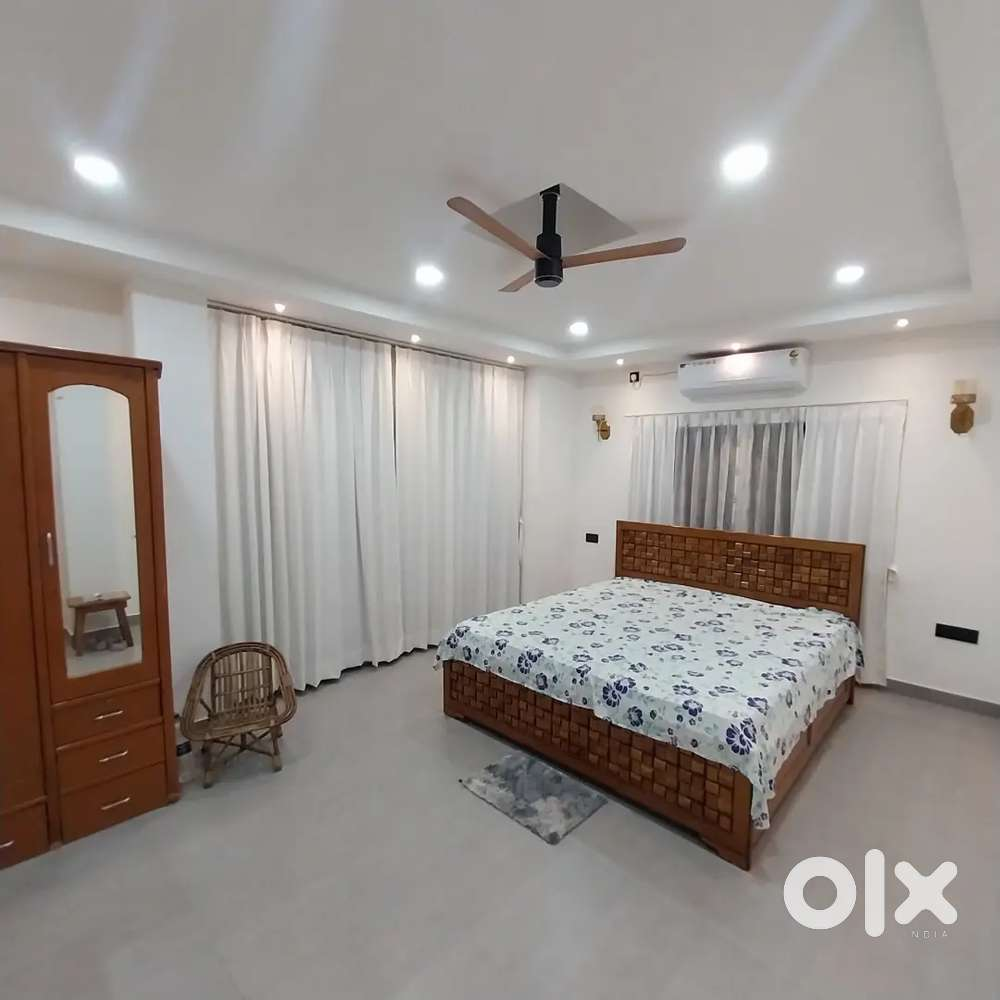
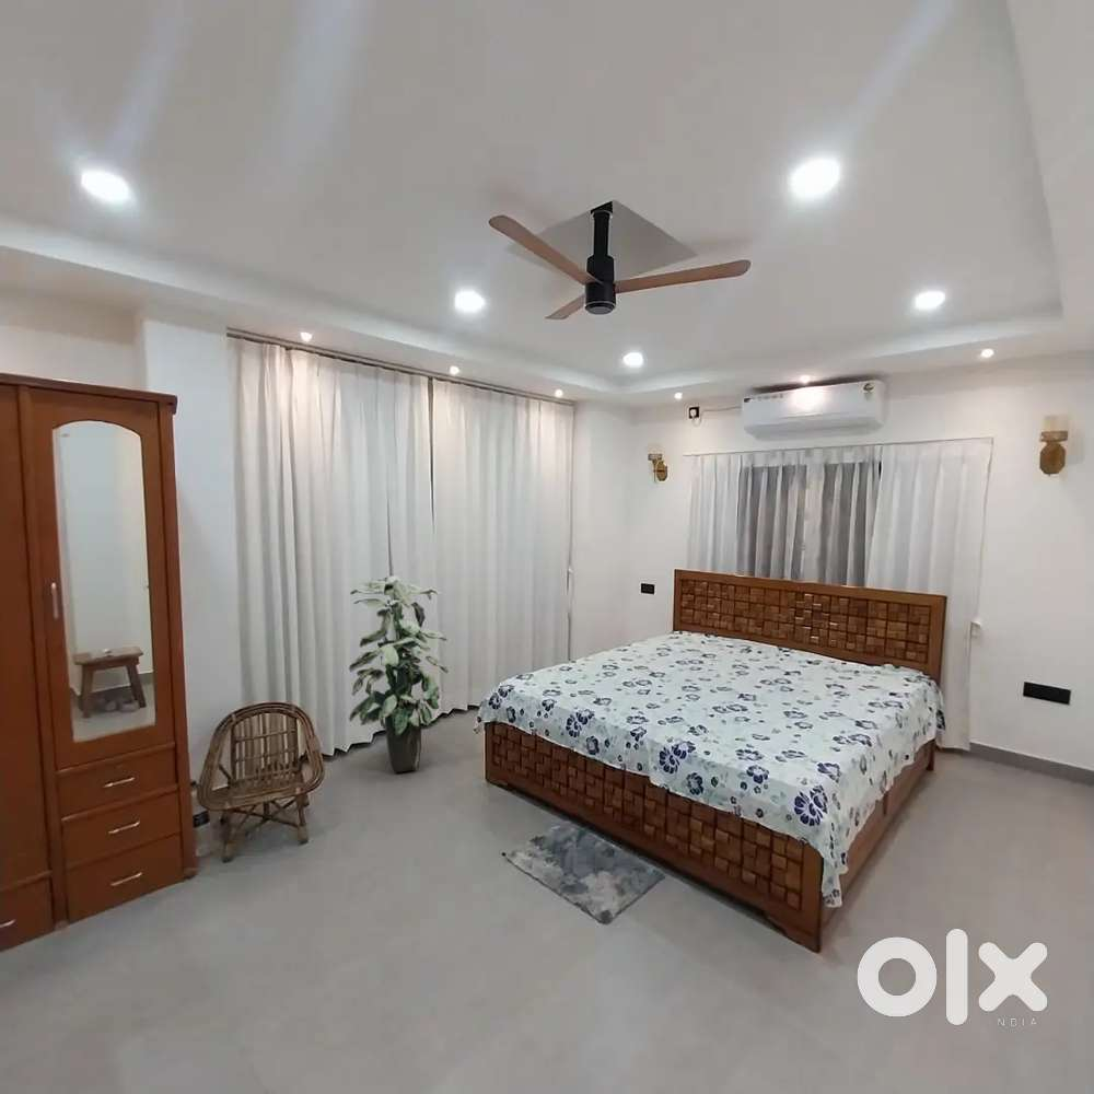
+ indoor plant [348,574,450,773]
